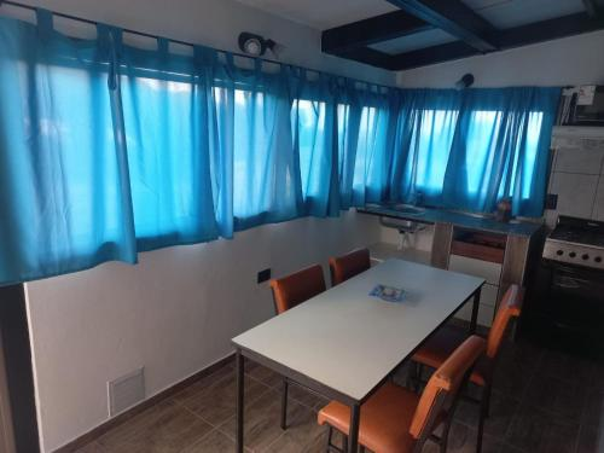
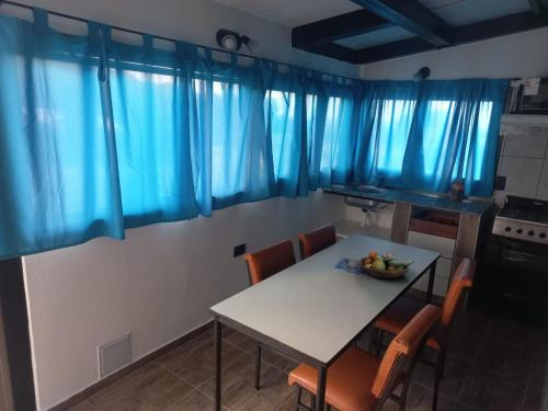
+ fruit bowl [356,251,415,279]
